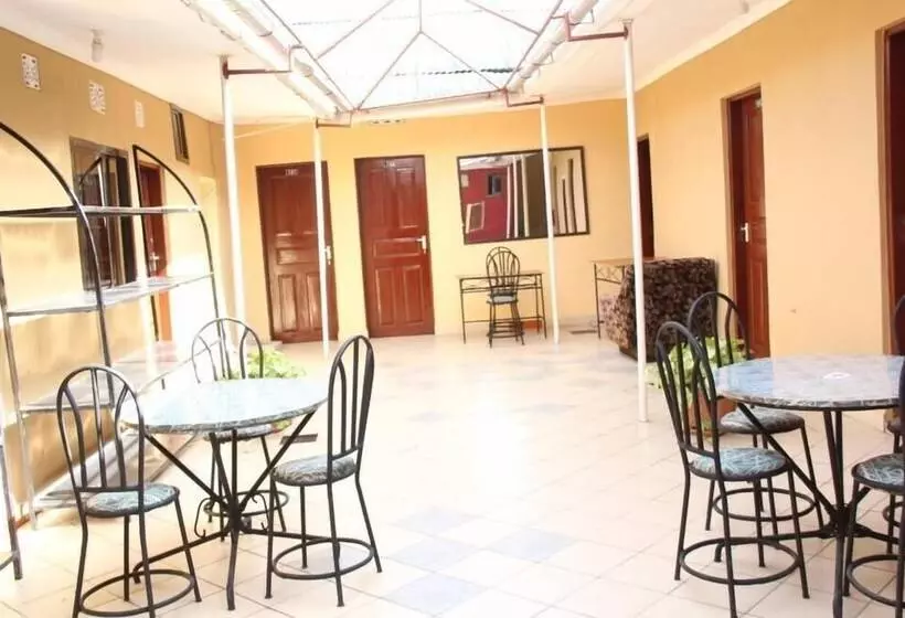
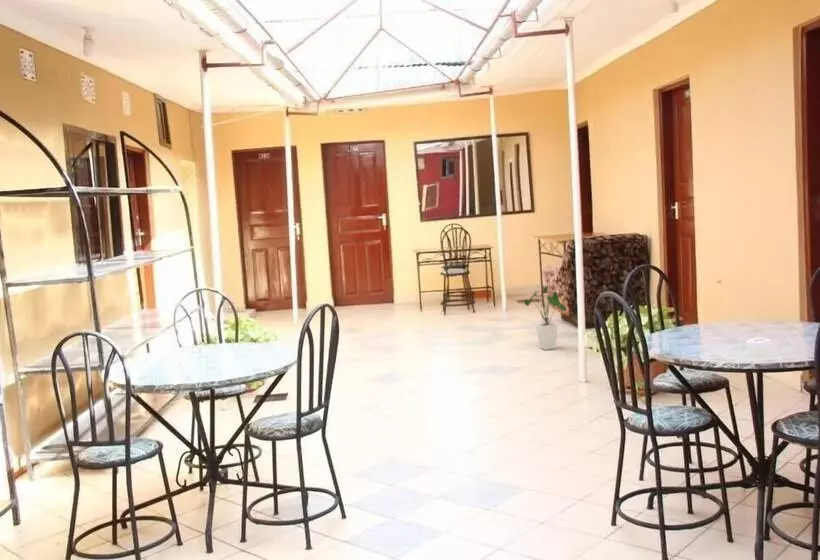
+ house plant [523,285,567,351]
